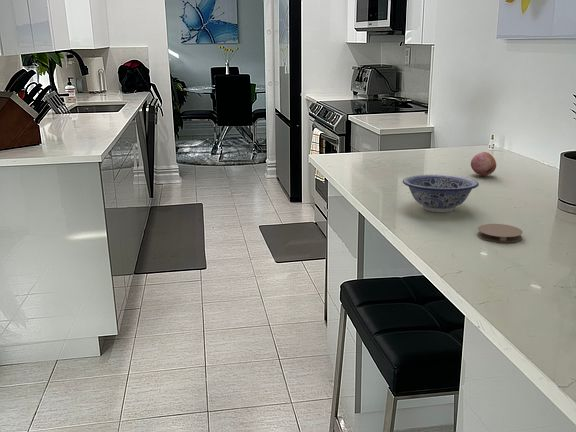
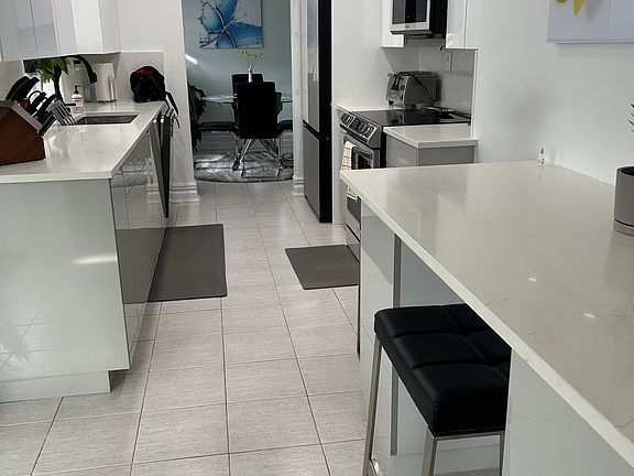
- coaster [477,223,524,244]
- fruit [470,151,497,177]
- bowl [402,174,480,213]
